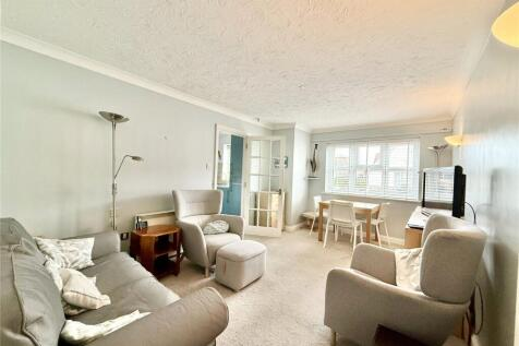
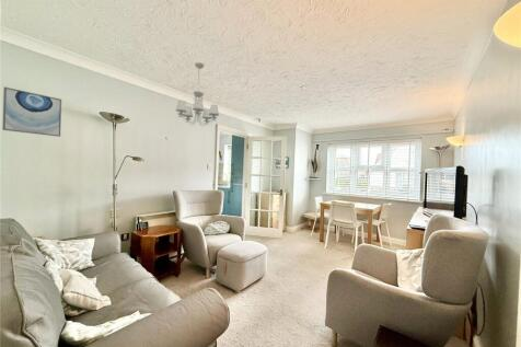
+ chandelier [175,61,220,128]
+ wall art [1,85,62,138]
